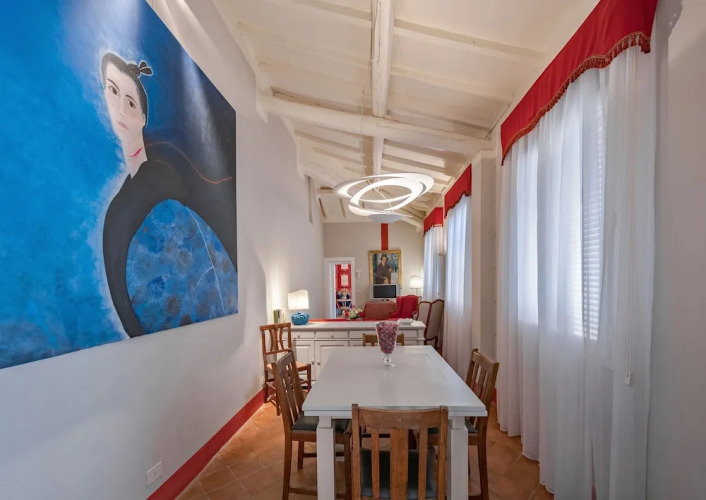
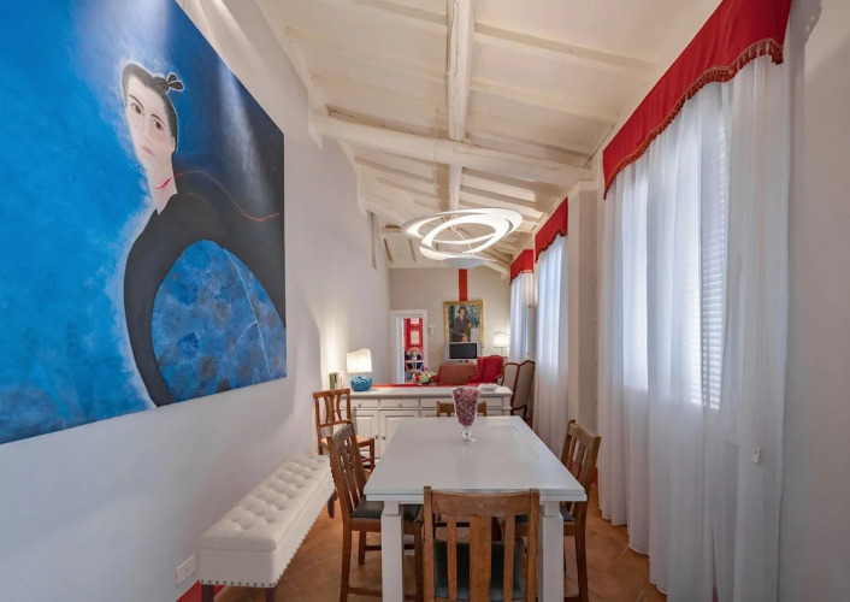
+ bench [197,454,337,602]
